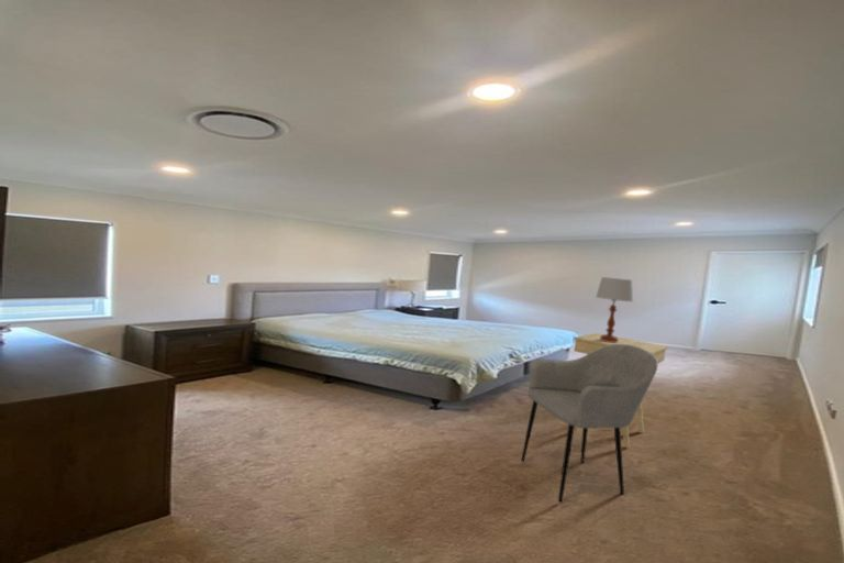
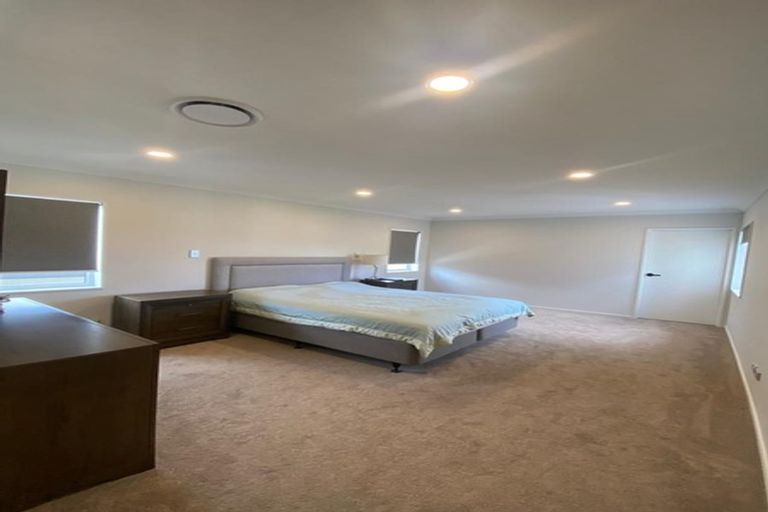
- side table [573,332,669,449]
- table lamp [595,276,634,342]
- armchair [520,344,658,504]
